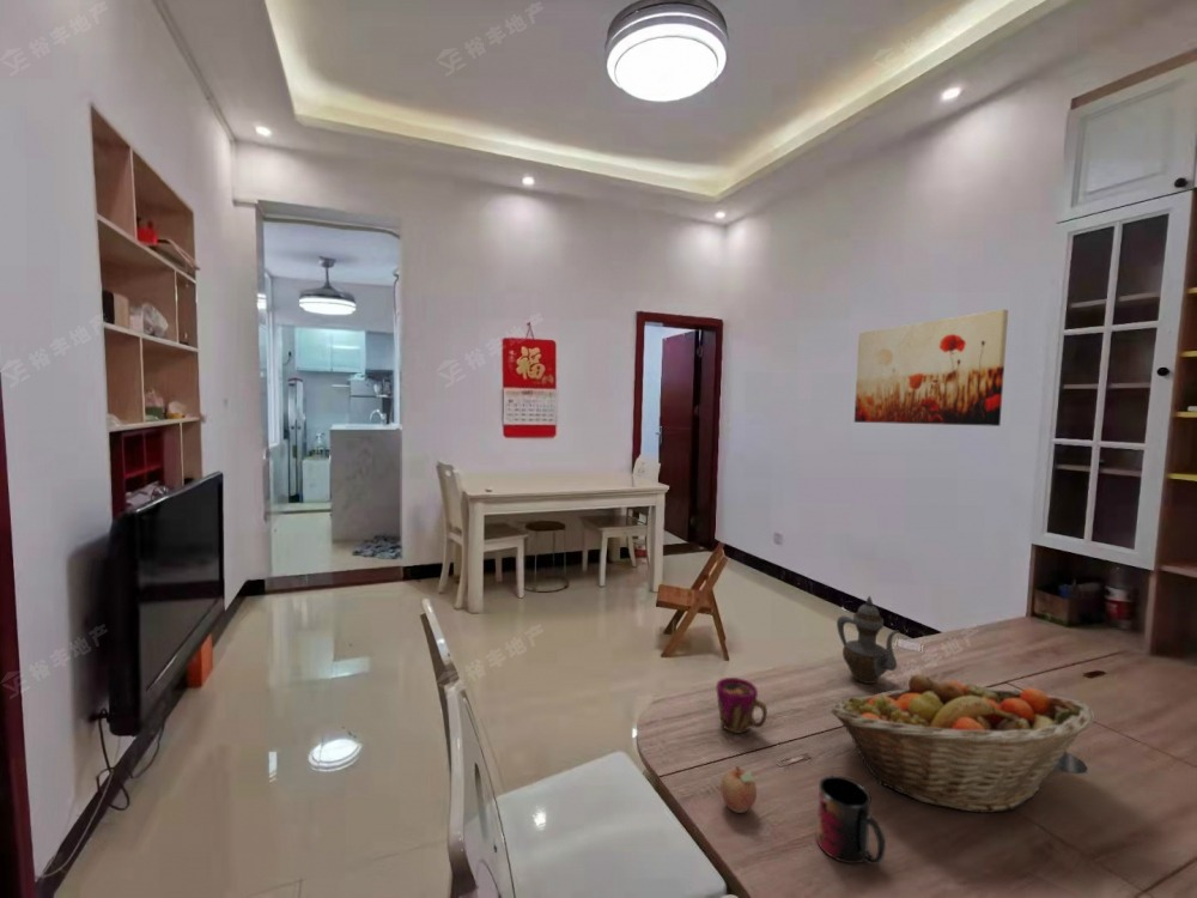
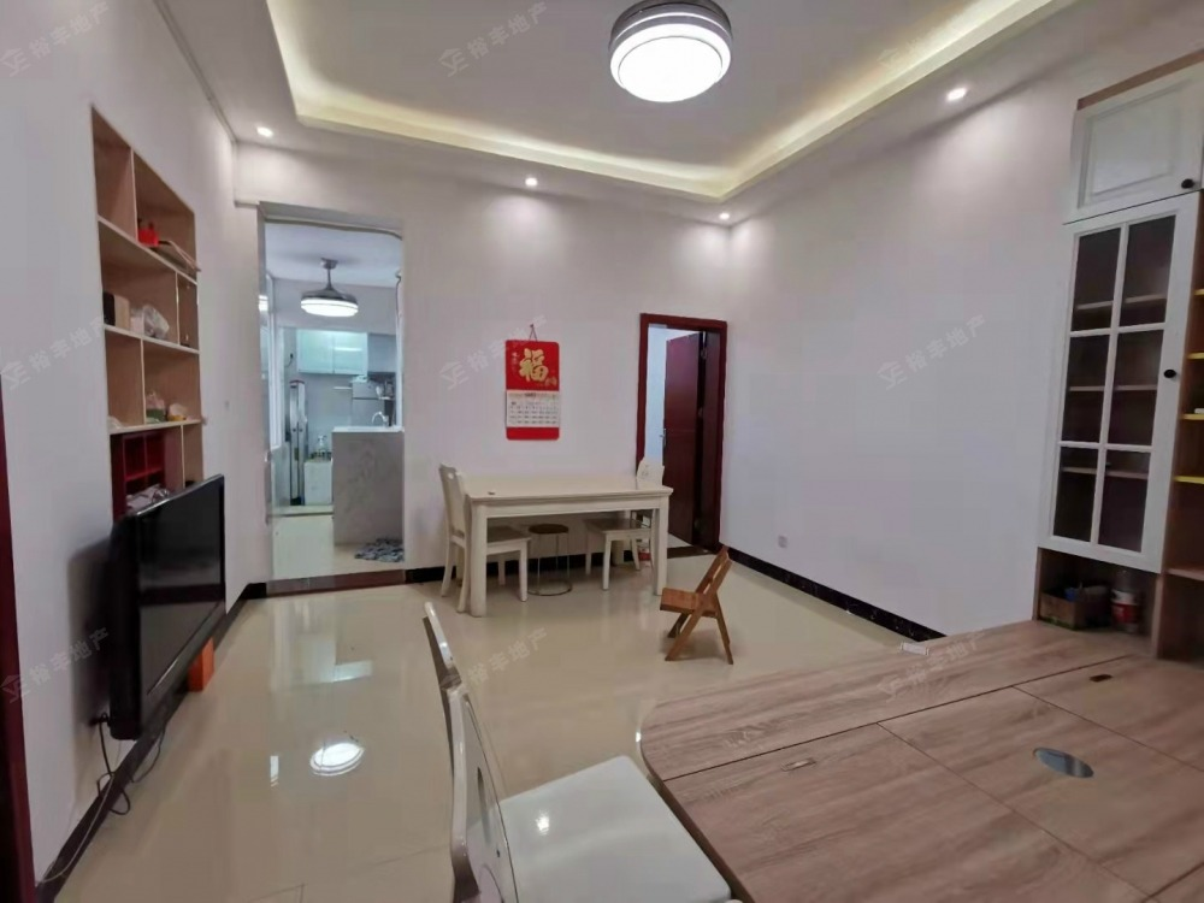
- mug [815,775,887,866]
- wall art [853,308,1009,427]
- fruit basket [830,673,1095,814]
- cup [715,676,768,734]
- fruit [719,765,758,814]
- teapot [836,594,900,685]
